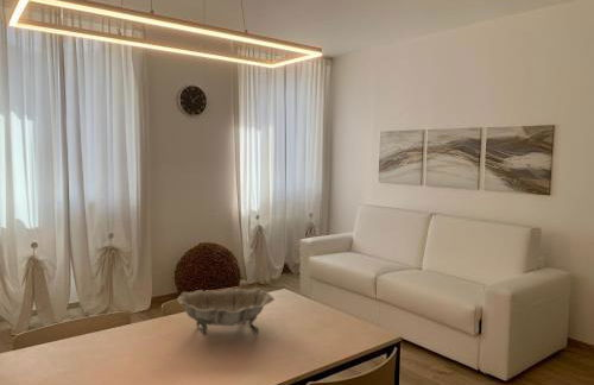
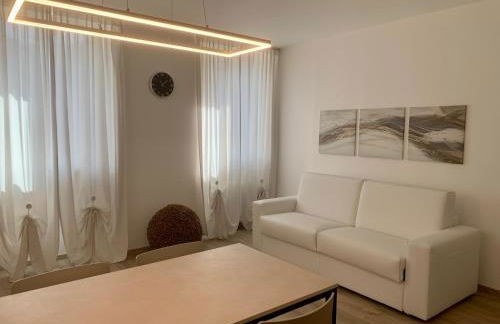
- decorative bowl [176,286,276,336]
